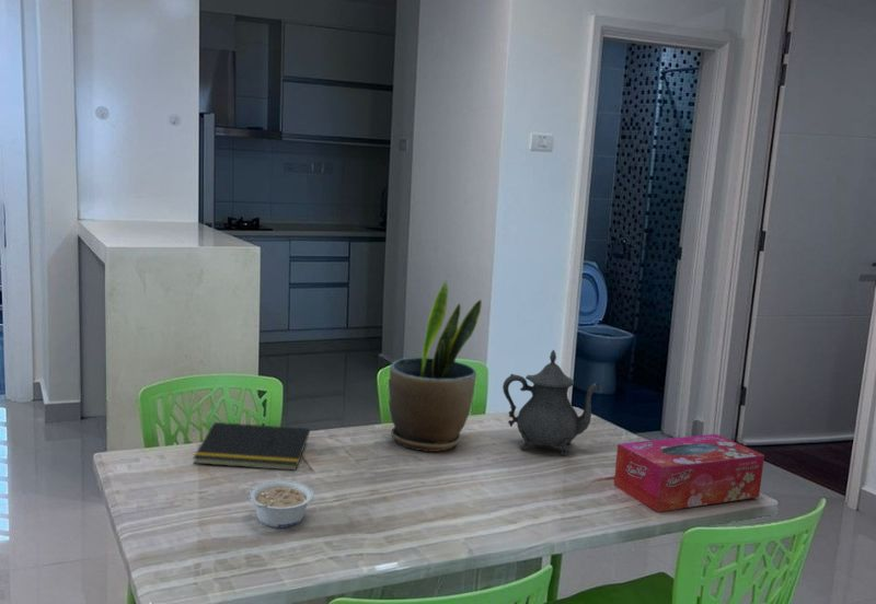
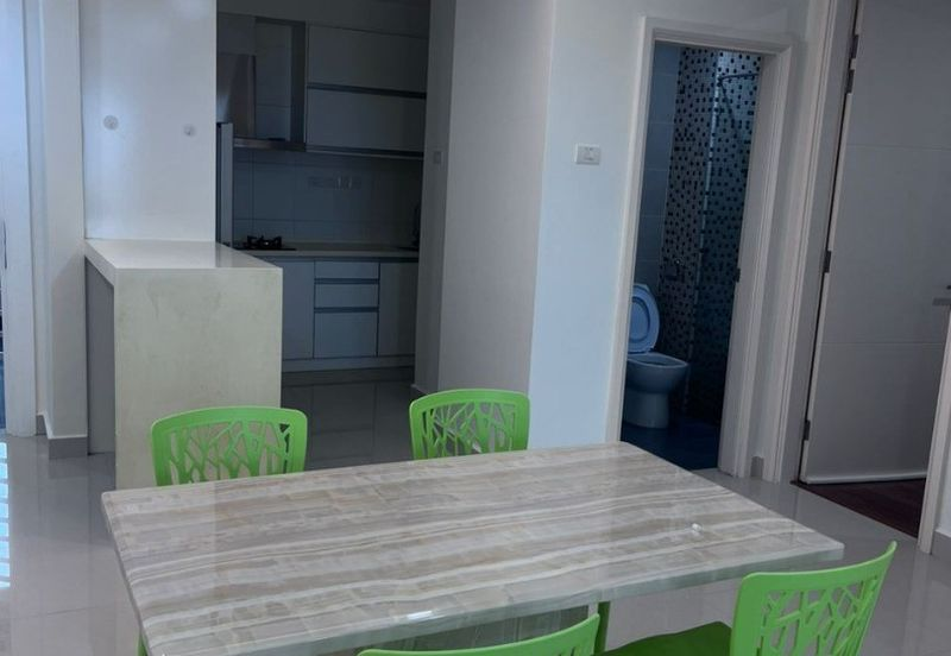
- potted plant [388,279,483,453]
- notepad [192,421,311,472]
- teapot [502,349,602,456]
- tissue box [613,433,765,513]
- legume [247,479,314,528]
